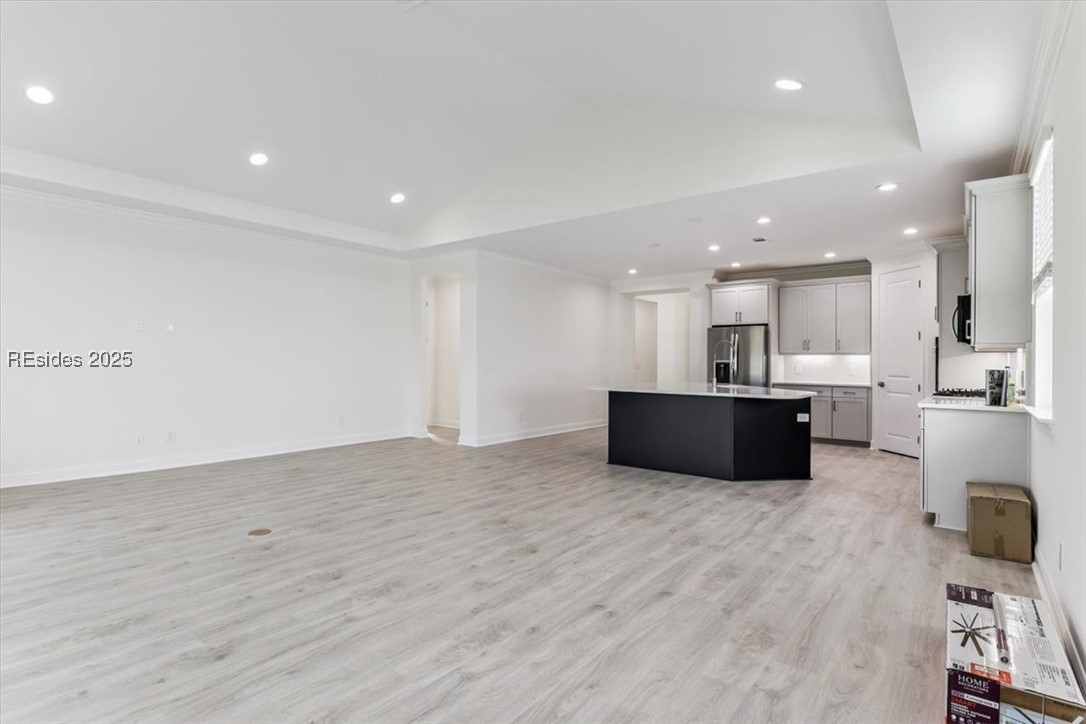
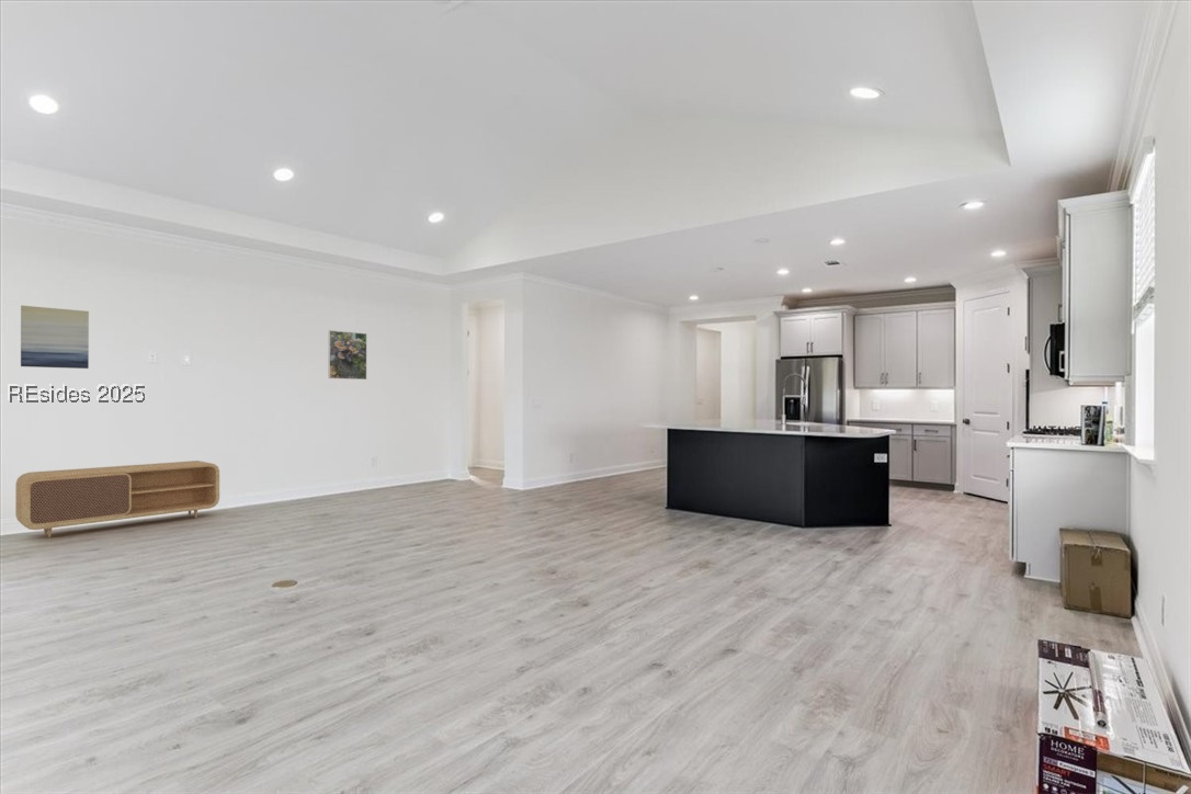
+ wall art [20,305,90,370]
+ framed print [327,329,367,381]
+ tv stand [14,460,220,538]
